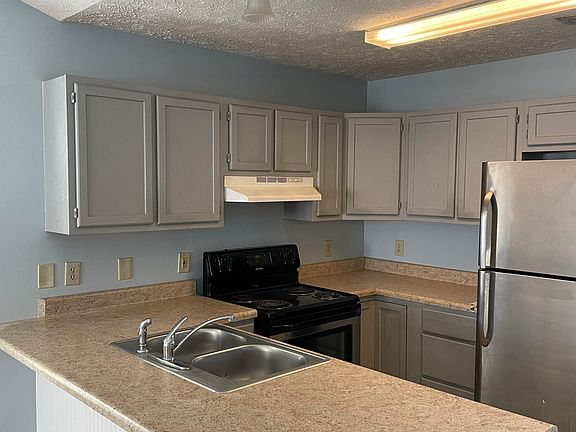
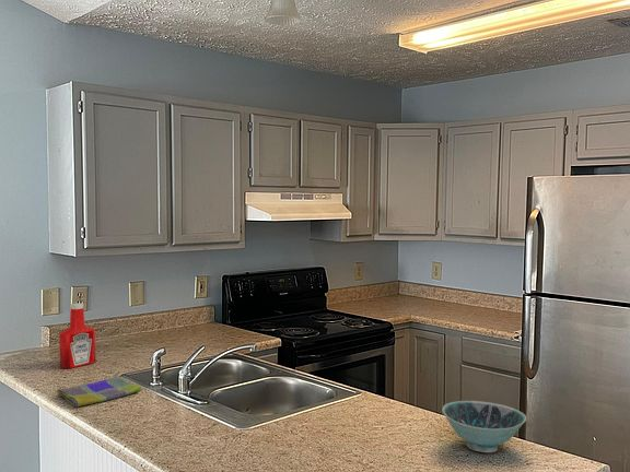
+ soap bottle [58,302,96,370]
+ dish towel [55,376,142,408]
+ bowl [442,400,527,453]
